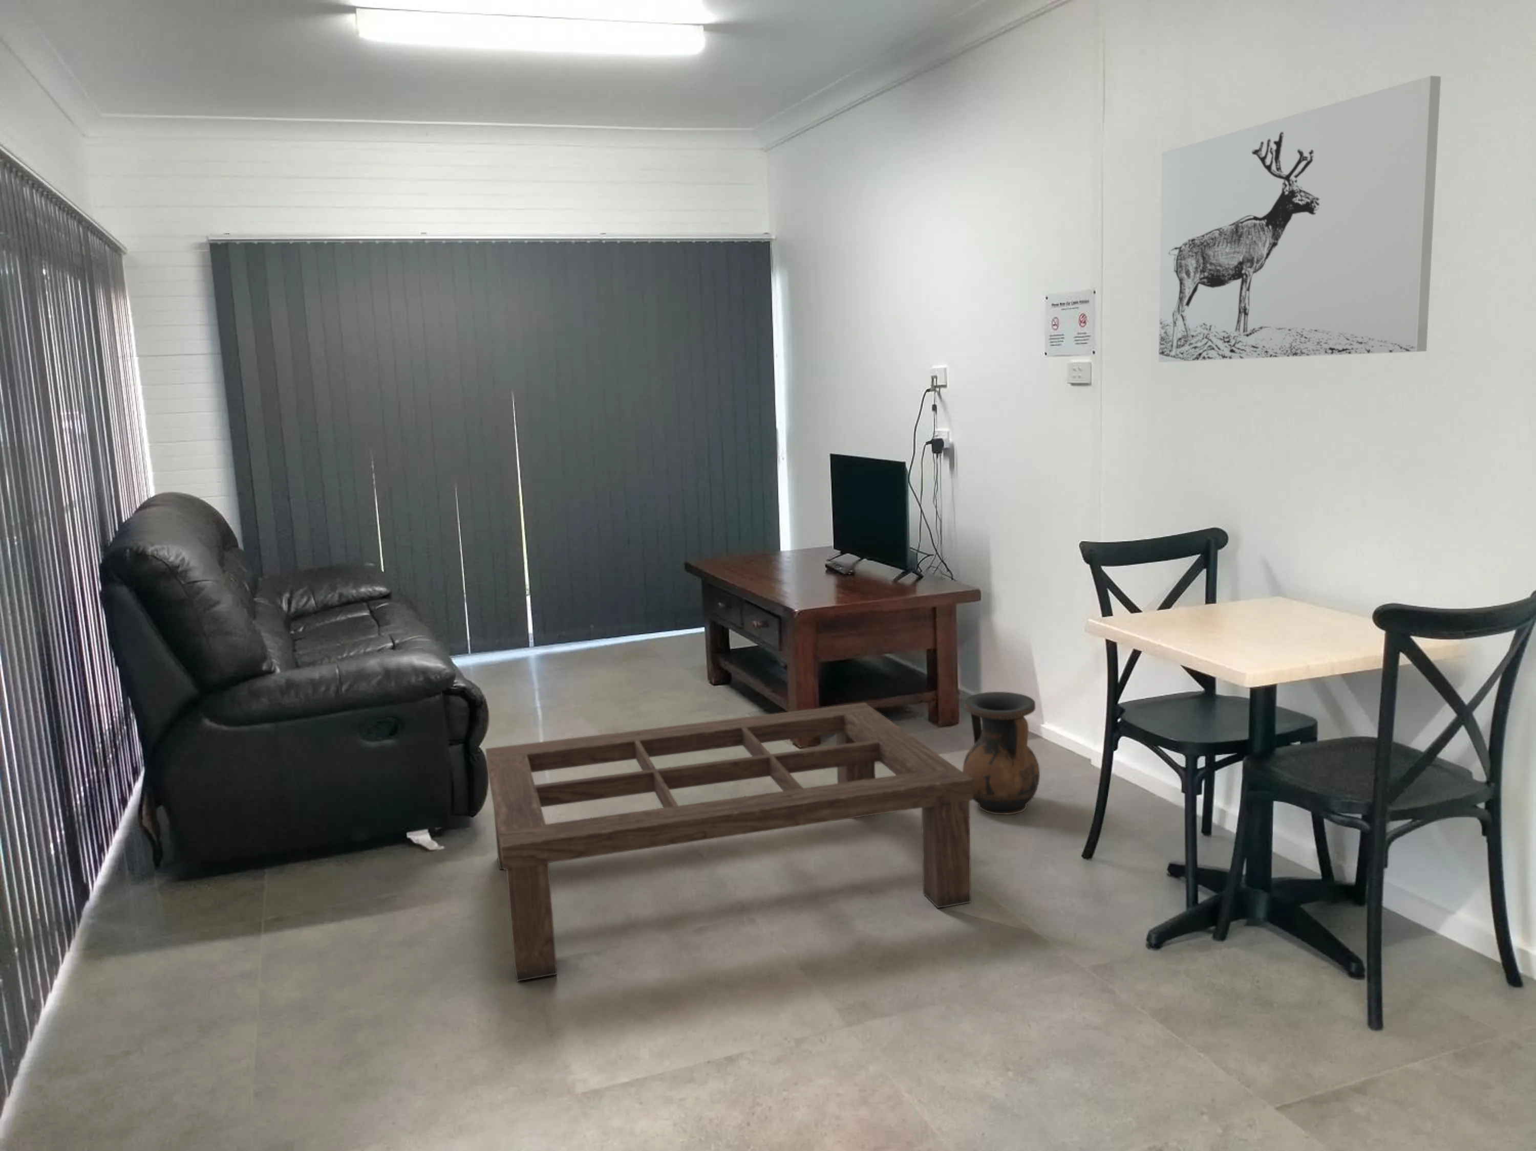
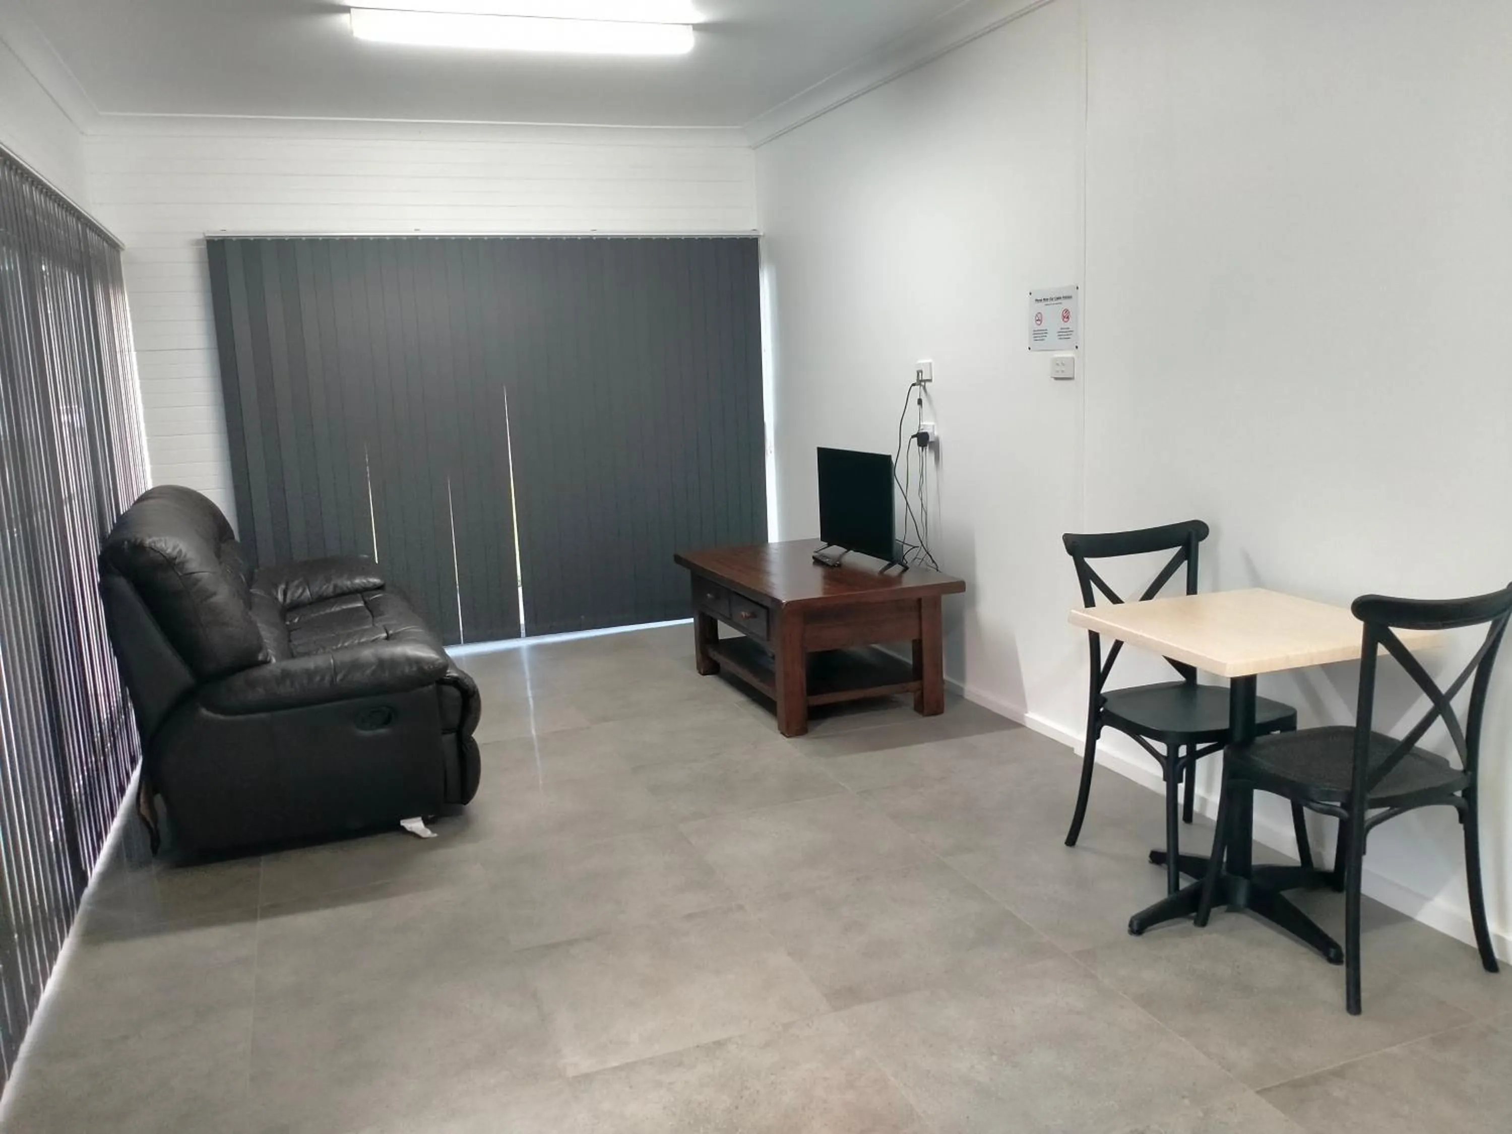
- coffee table [485,702,974,982]
- wall art [1159,75,1442,363]
- vase [962,692,1040,815]
